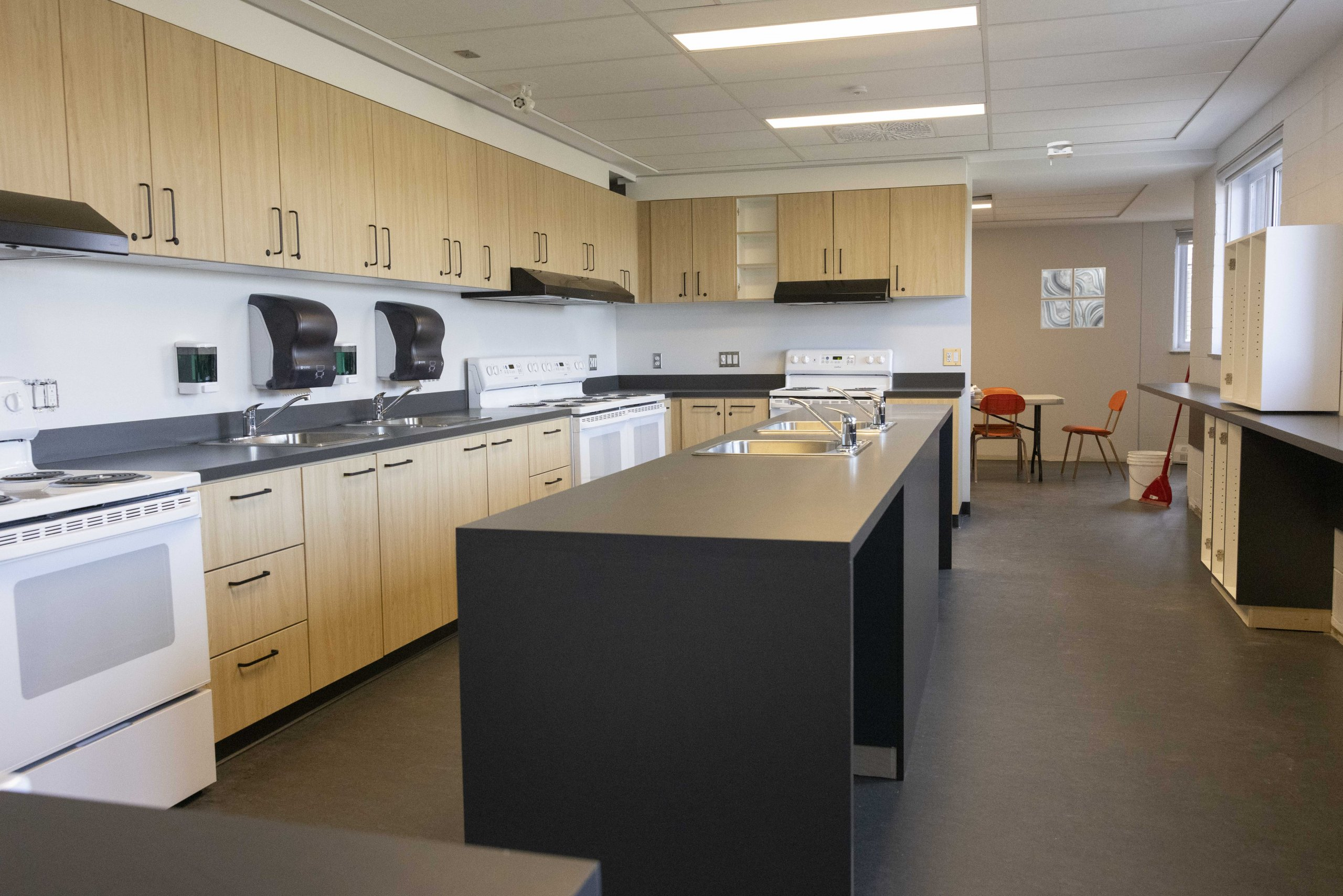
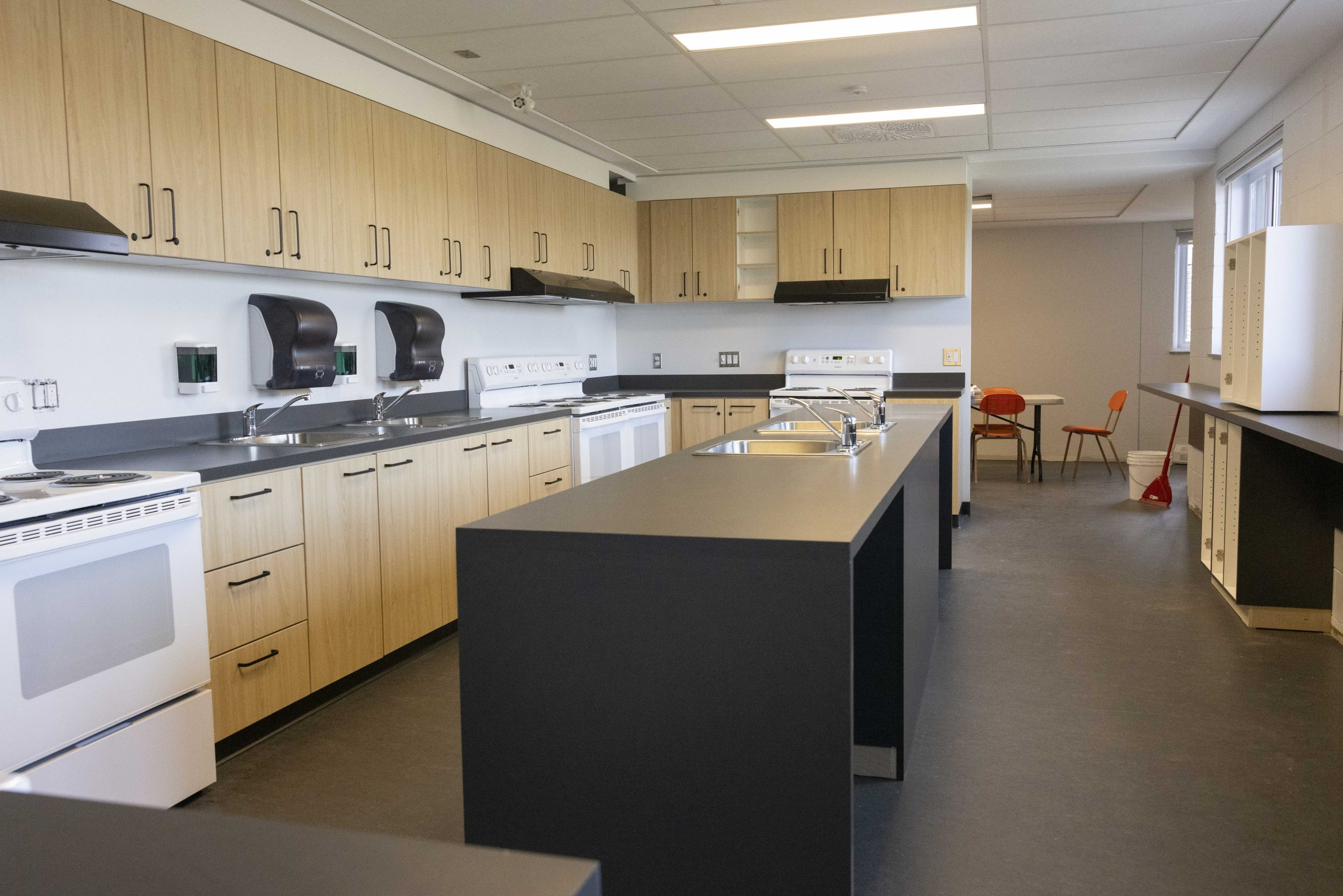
- wall art [1040,266,1106,329]
- smoke detector [1047,141,1074,167]
